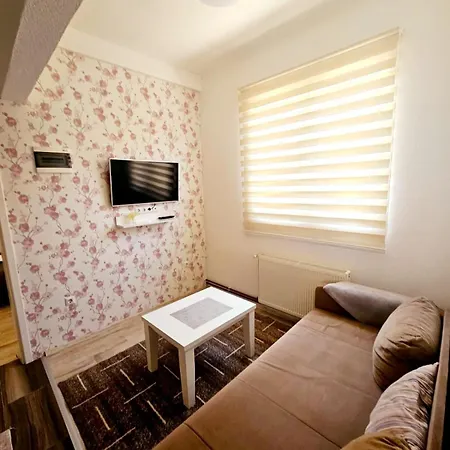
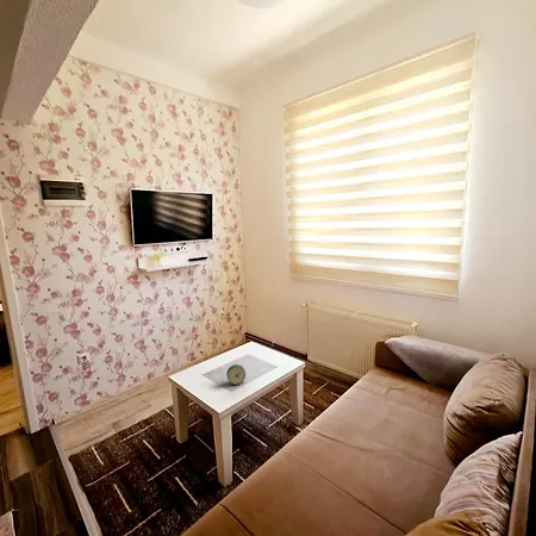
+ alarm clock [225,363,247,386]
